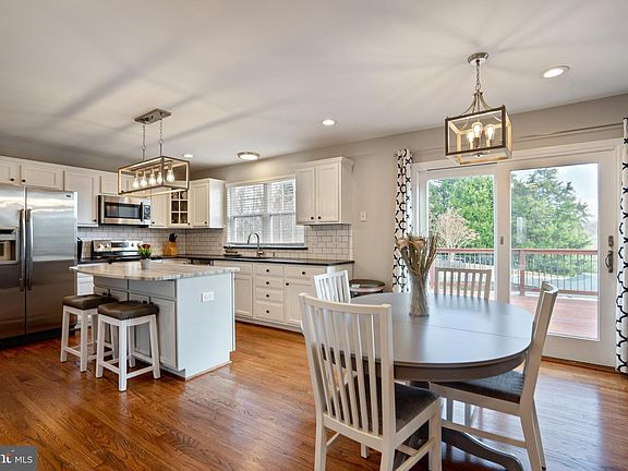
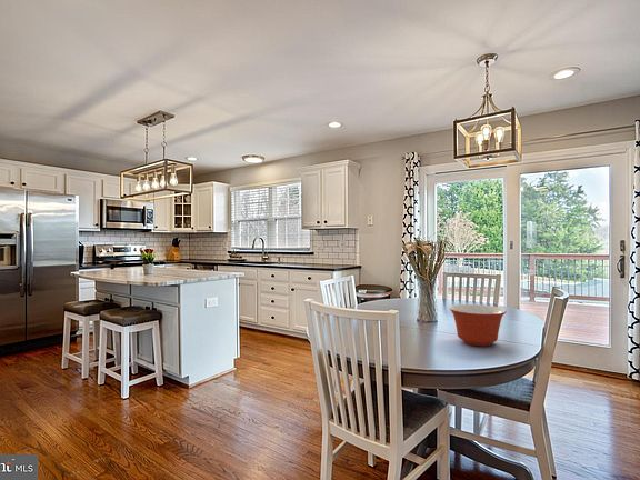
+ mixing bowl [448,303,508,347]
